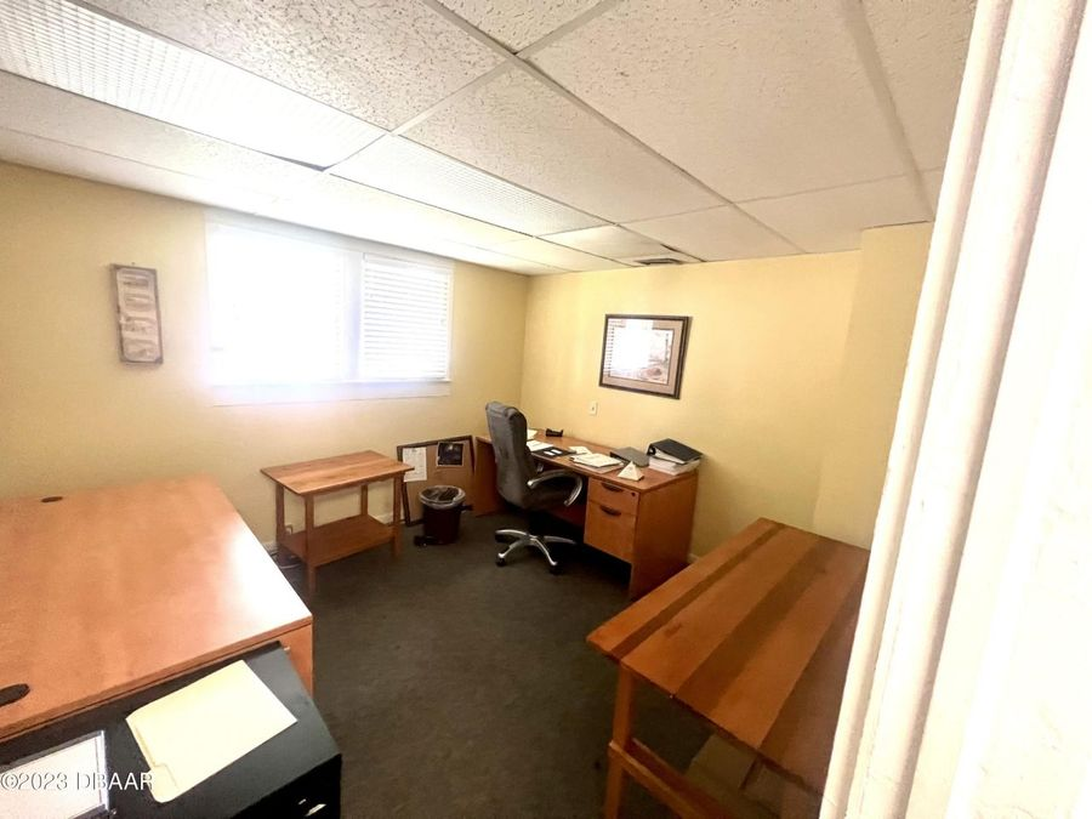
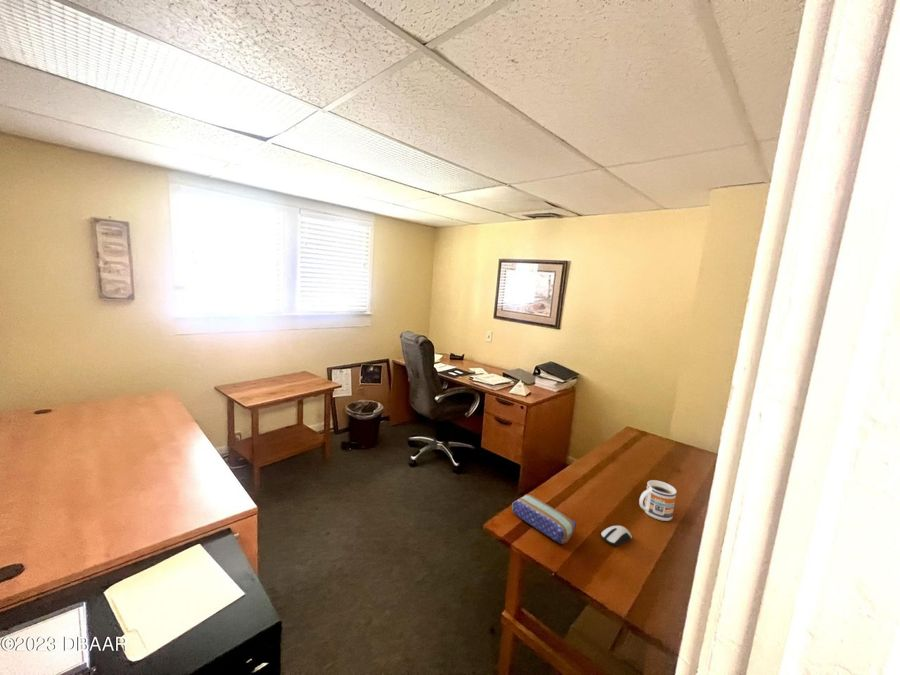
+ computer mouse [600,525,633,547]
+ pencil case [511,493,577,545]
+ mug [638,479,677,522]
